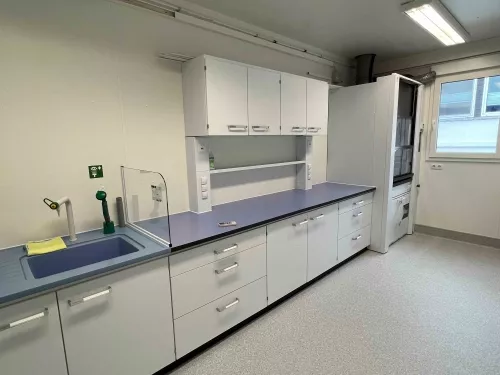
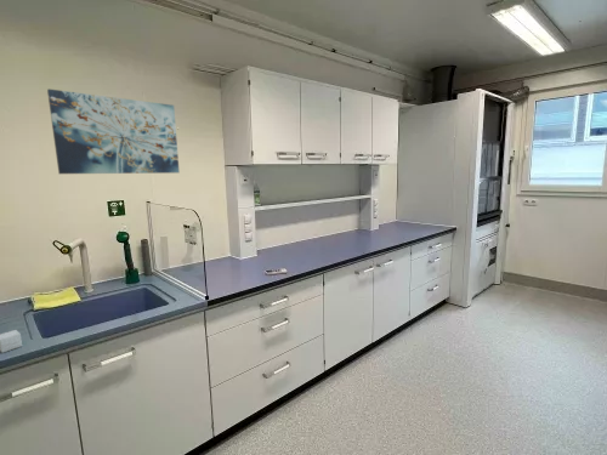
+ wall art [46,87,181,175]
+ small box [0,329,23,353]
